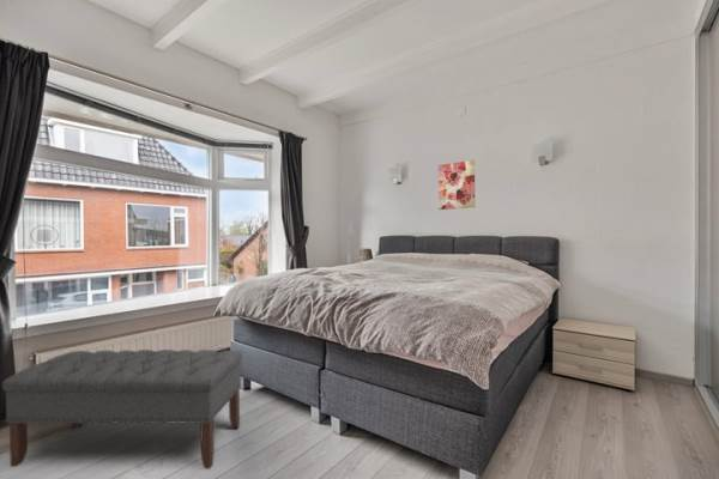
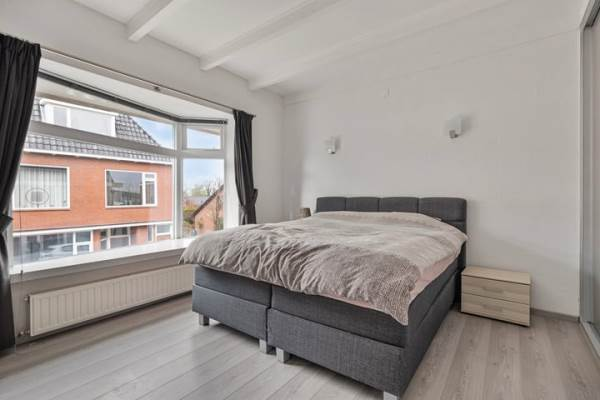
- bench [1,348,243,469]
- wall art [437,159,476,211]
